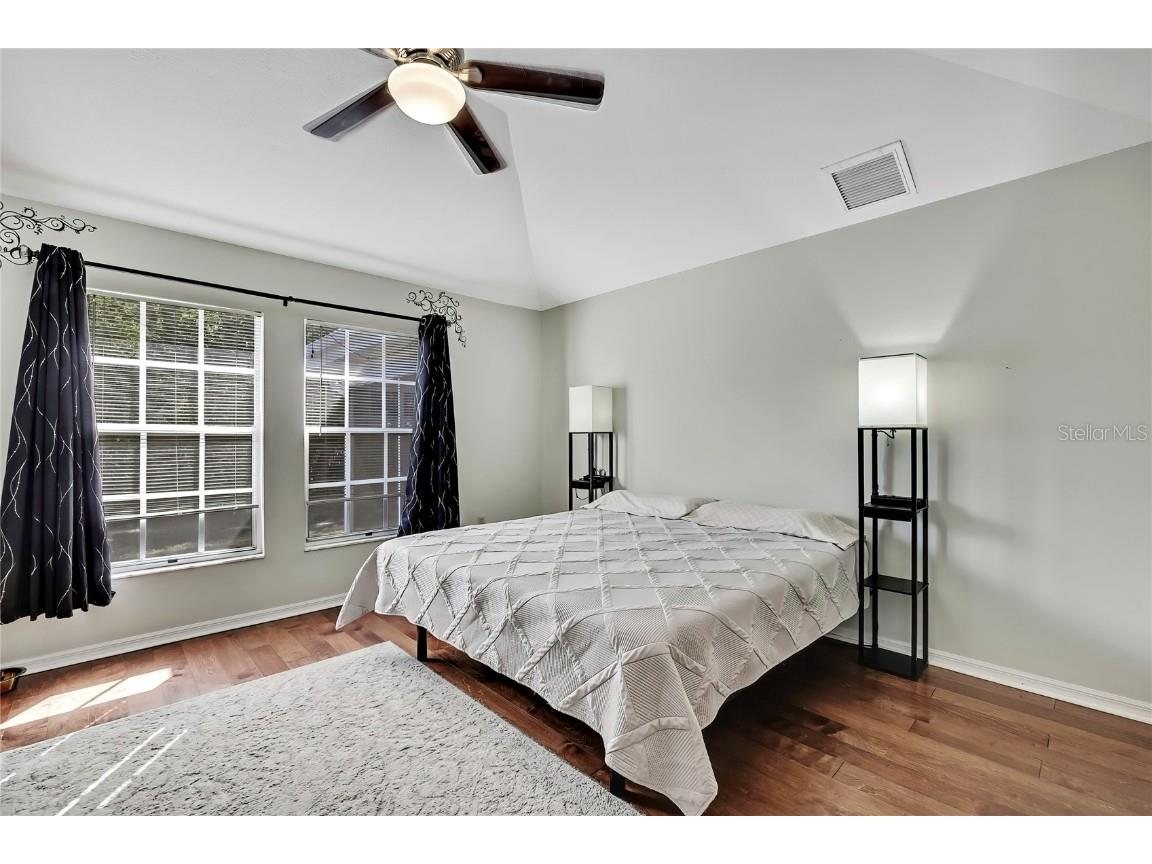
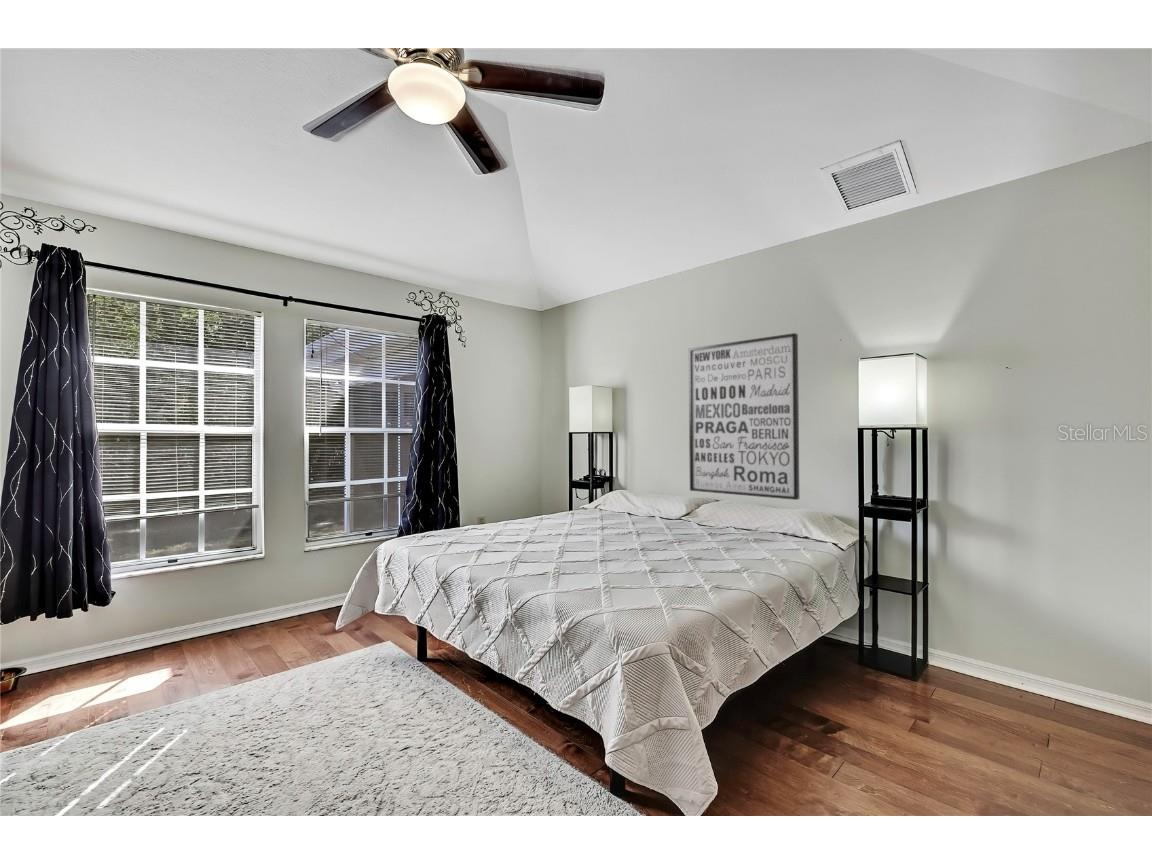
+ wall art [688,332,800,501]
